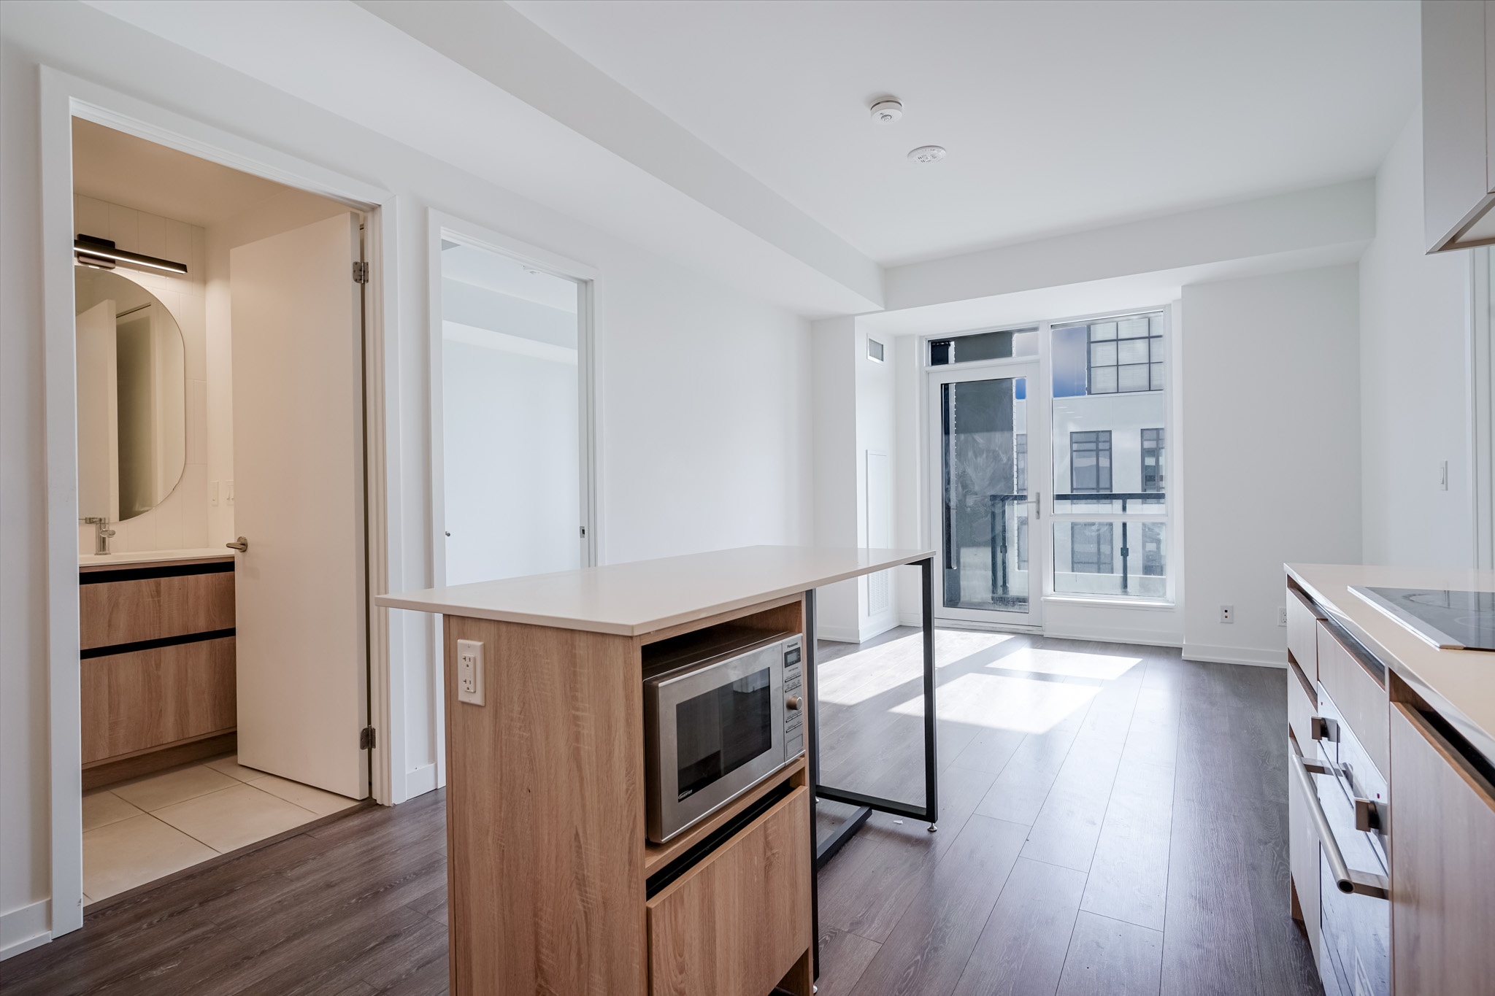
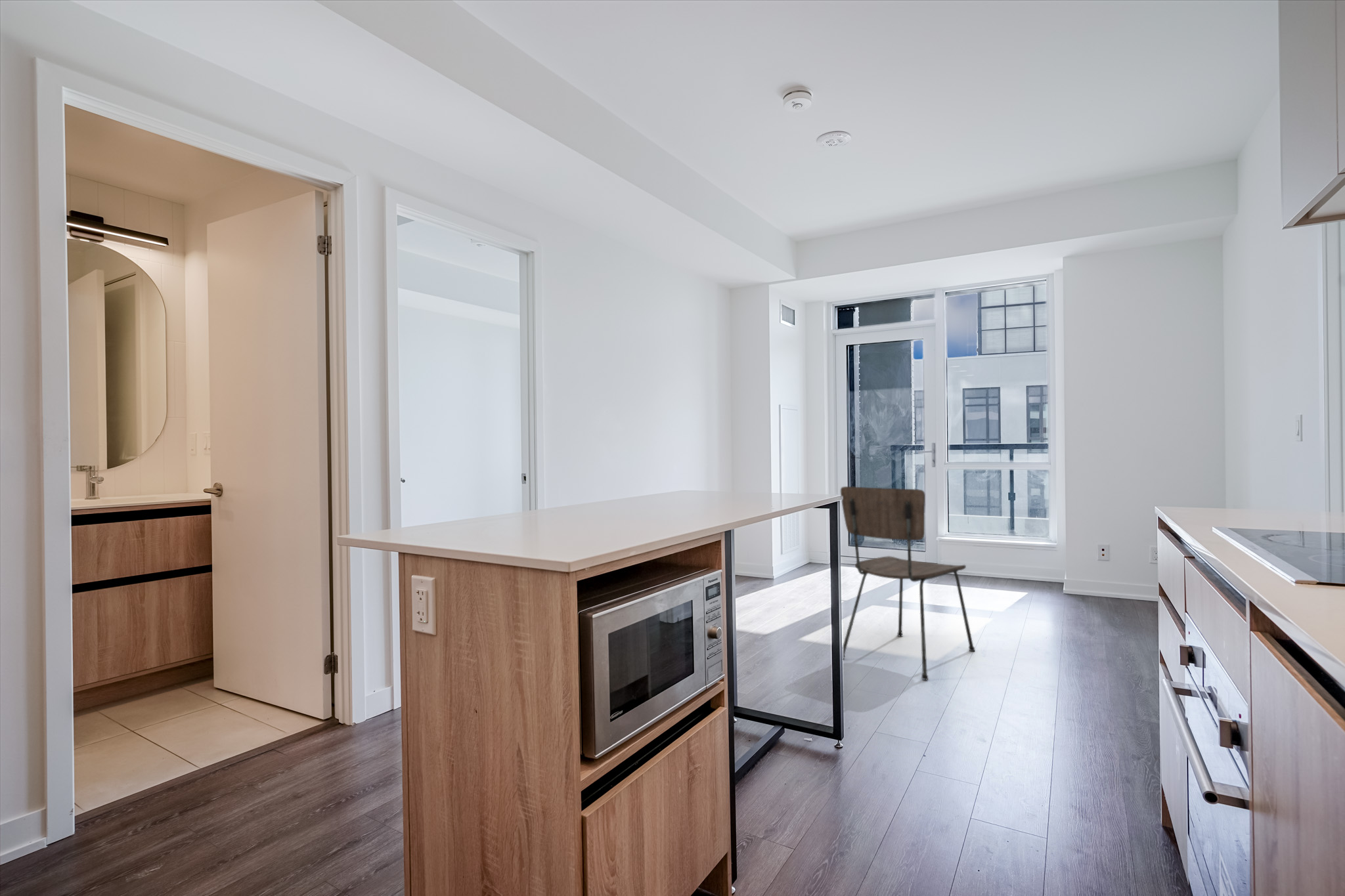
+ dining chair [840,486,976,681]
